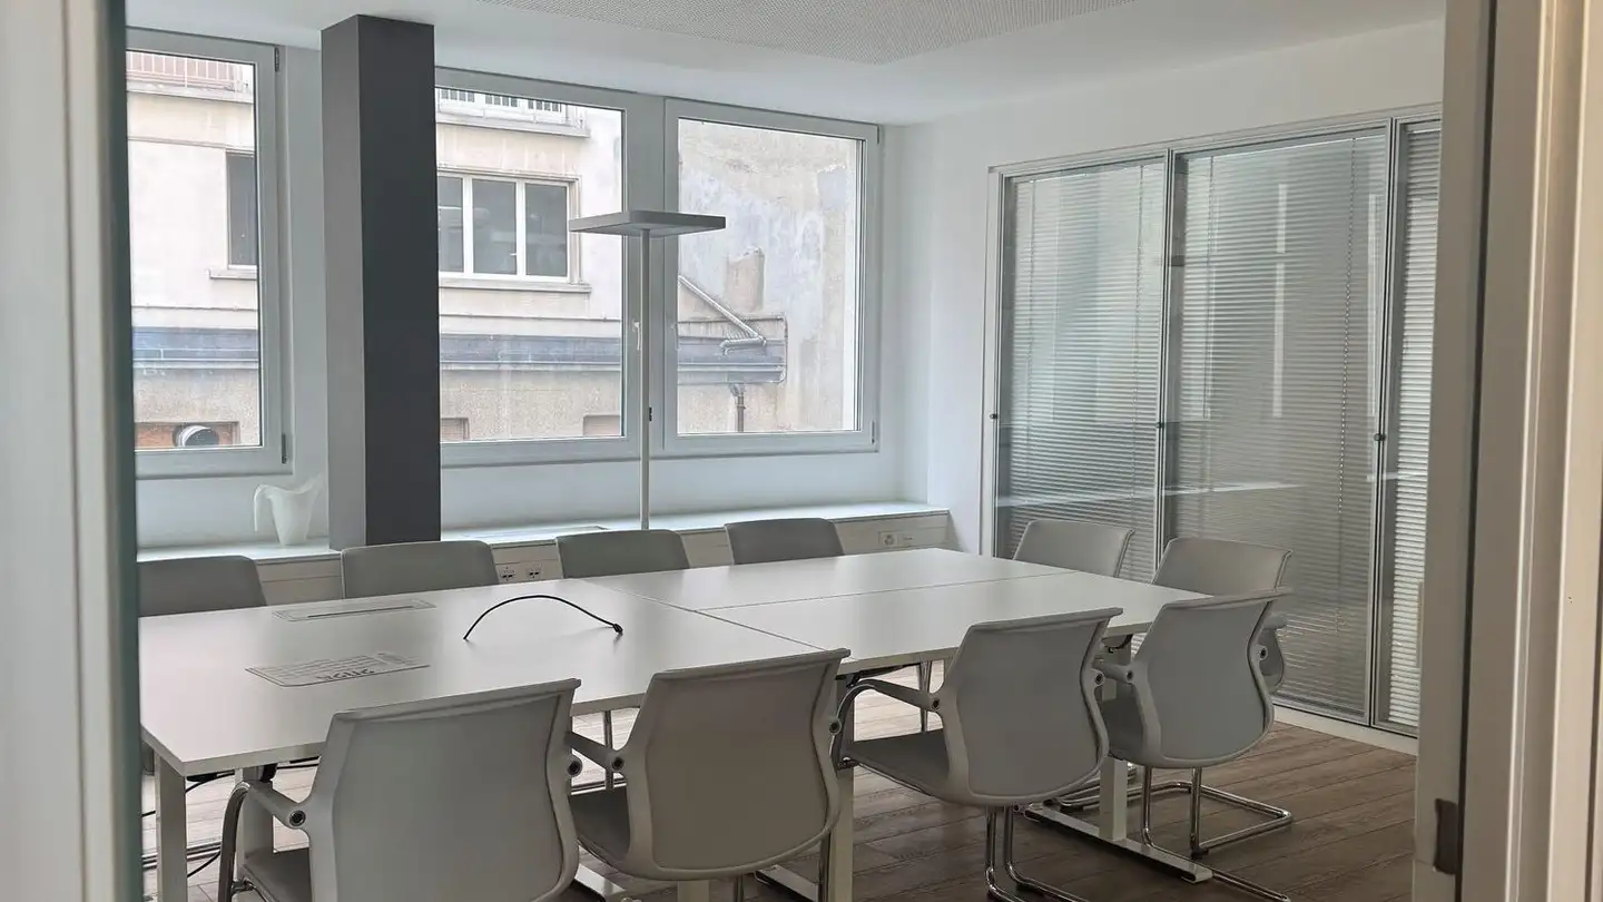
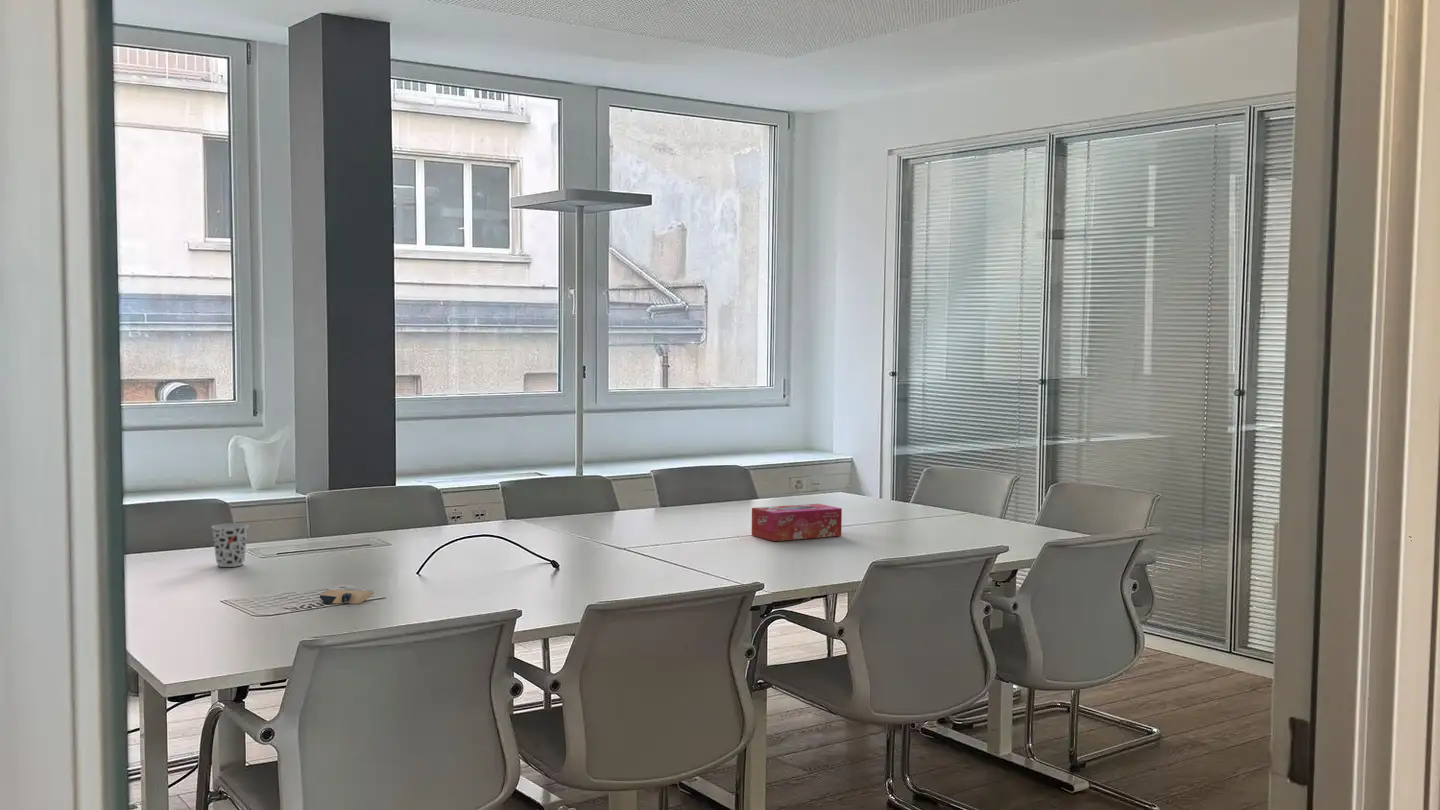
+ computer mouse [307,589,375,609]
+ cup [210,522,250,568]
+ tissue box [751,503,843,542]
